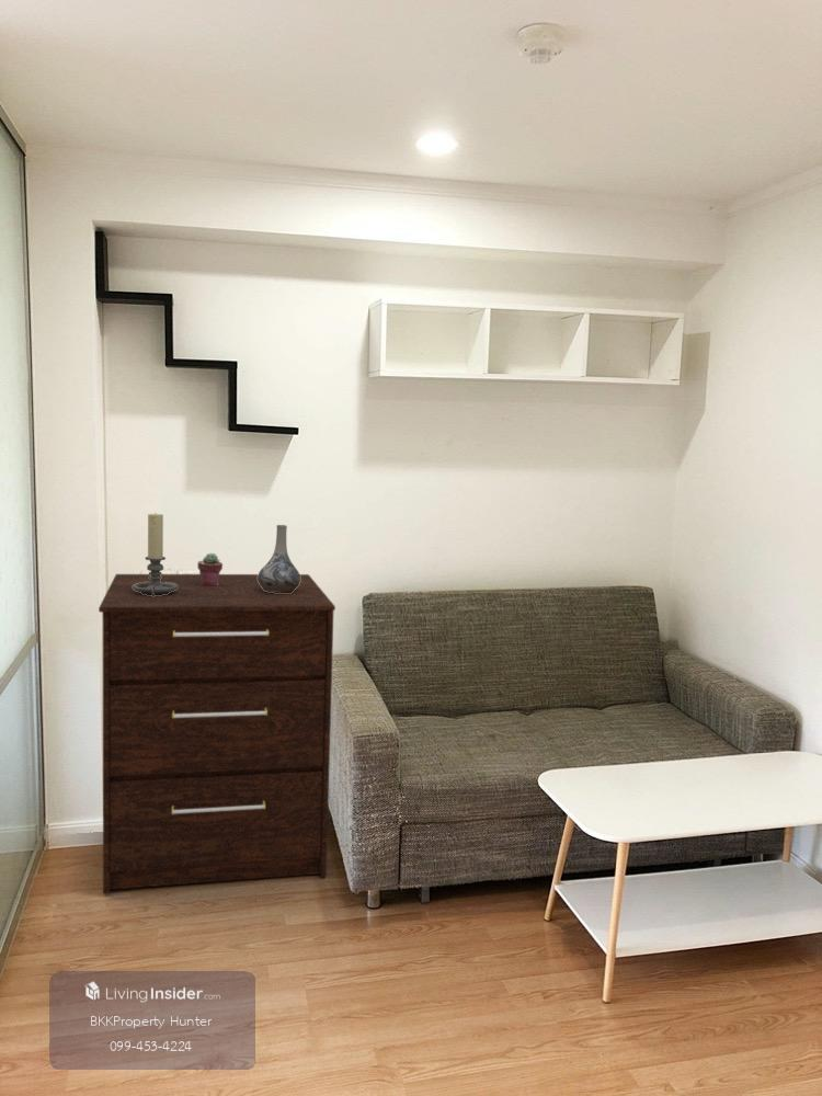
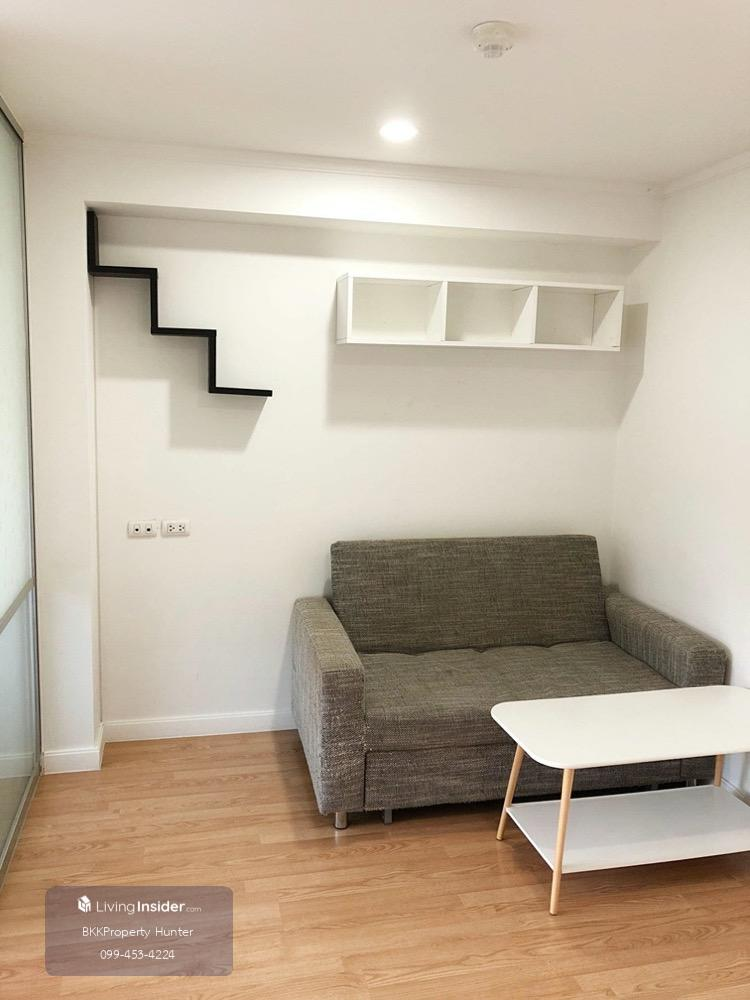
- decorative vase [258,524,300,593]
- dresser [98,573,336,894]
- candle holder [133,513,178,596]
- potted succulent [196,552,224,586]
